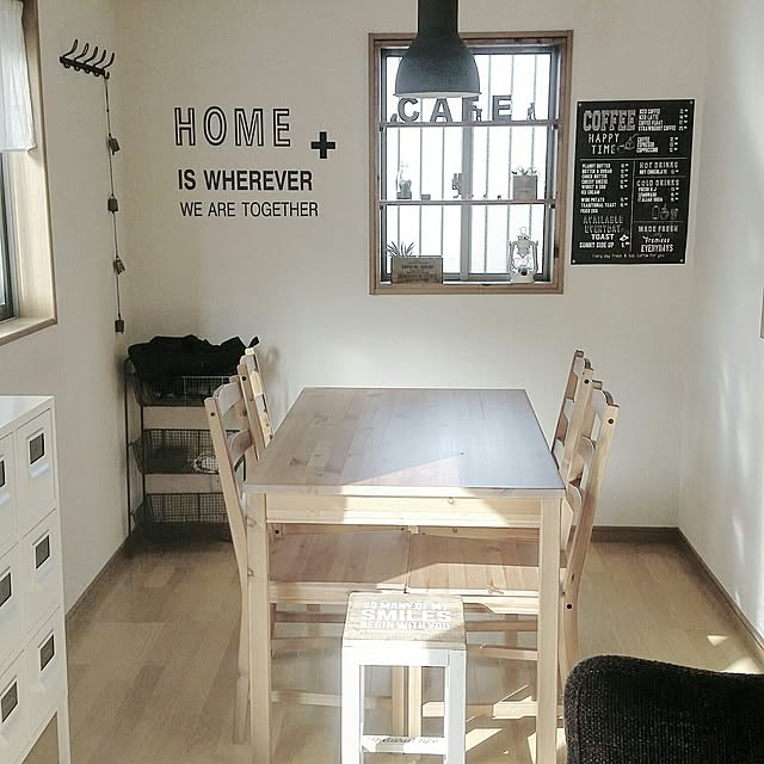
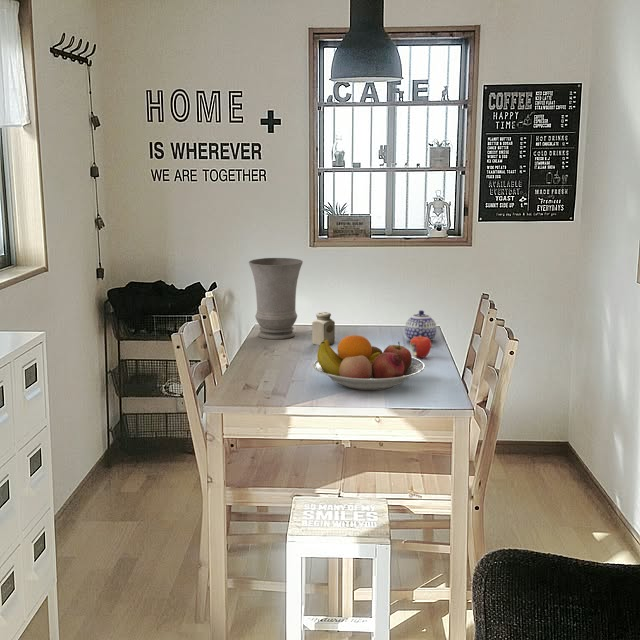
+ salt shaker [311,311,336,346]
+ teapot [404,309,437,341]
+ fruit bowl [312,334,426,391]
+ apple [409,335,432,359]
+ vase [248,257,304,340]
